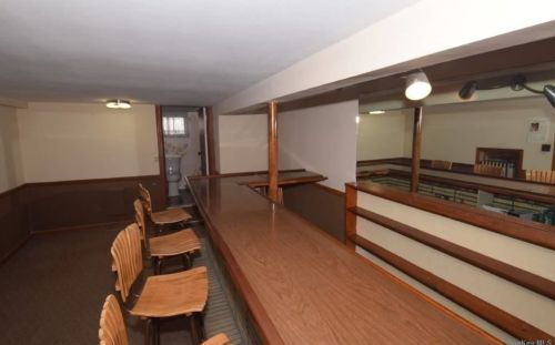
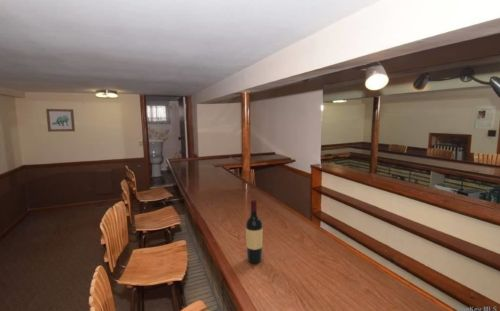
+ wall art [45,108,76,133]
+ wine bottle [245,198,264,264]
